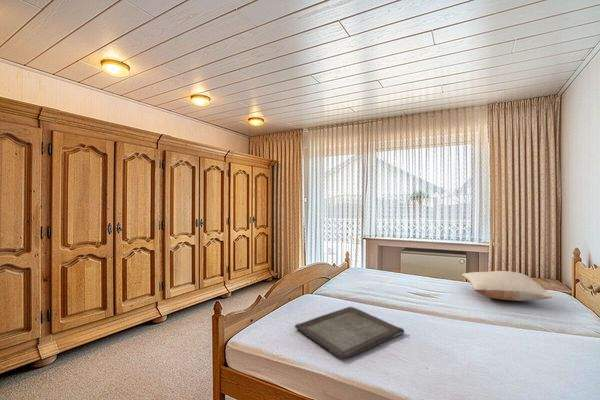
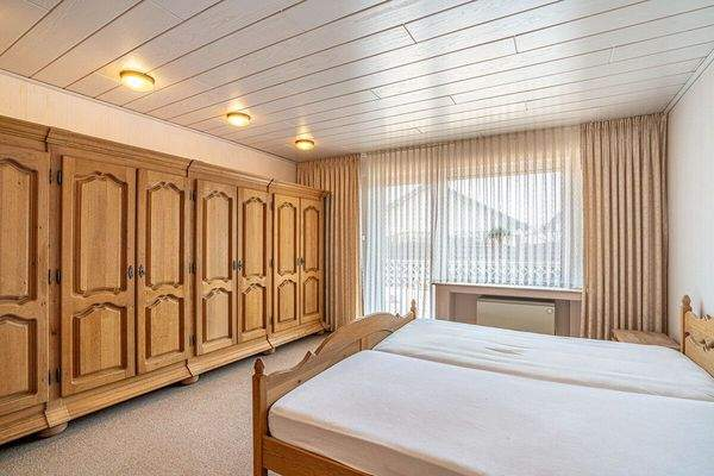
- pillow [461,270,553,302]
- serving tray [294,305,405,361]
